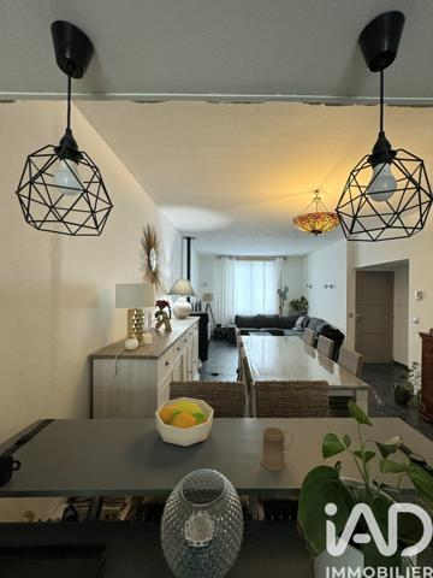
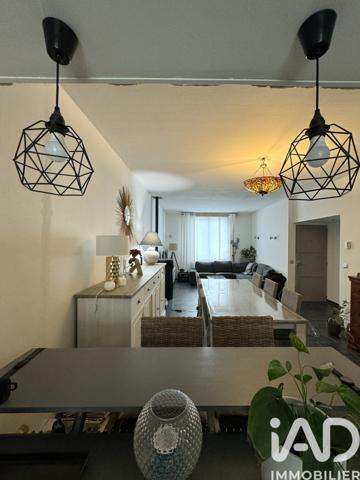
- mug [260,425,295,472]
- fruit bowl [154,396,215,448]
